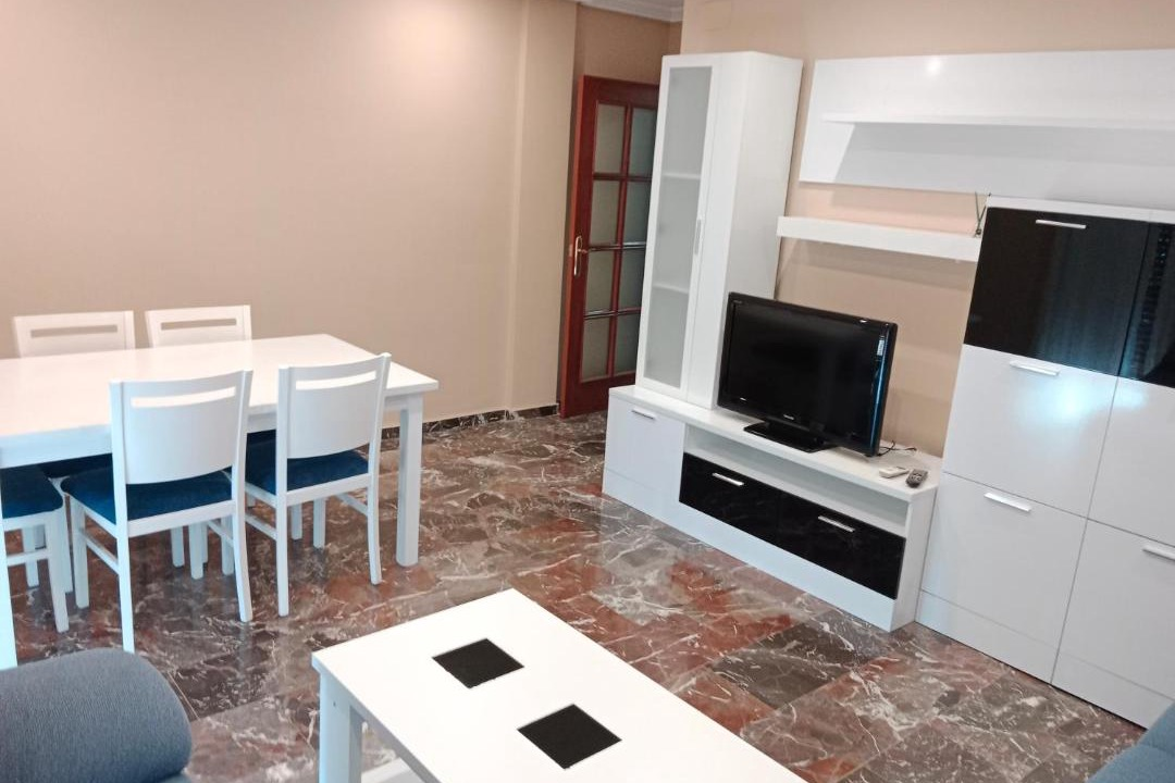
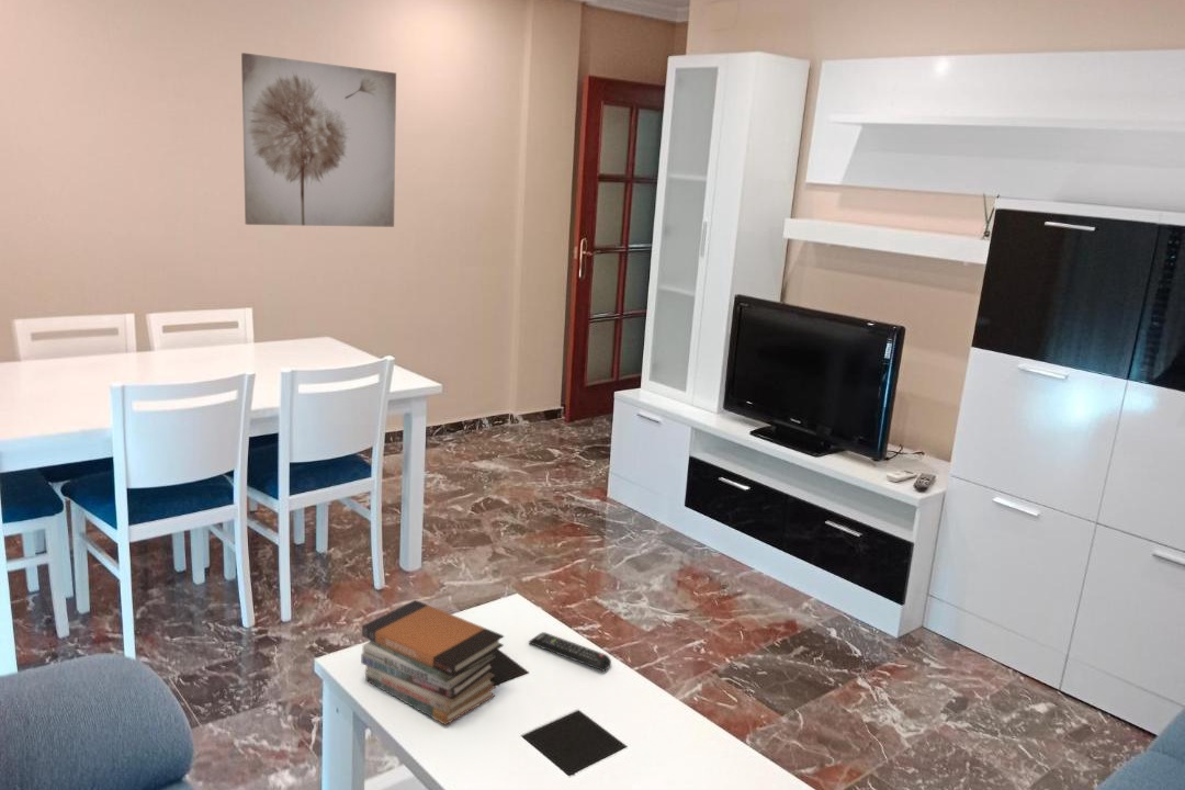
+ wall art [240,52,397,228]
+ remote control [528,631,612,673]
+ book stack [360,599,505,726]
